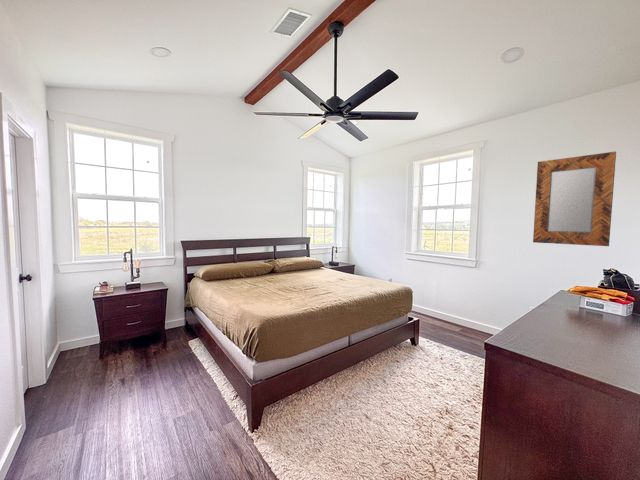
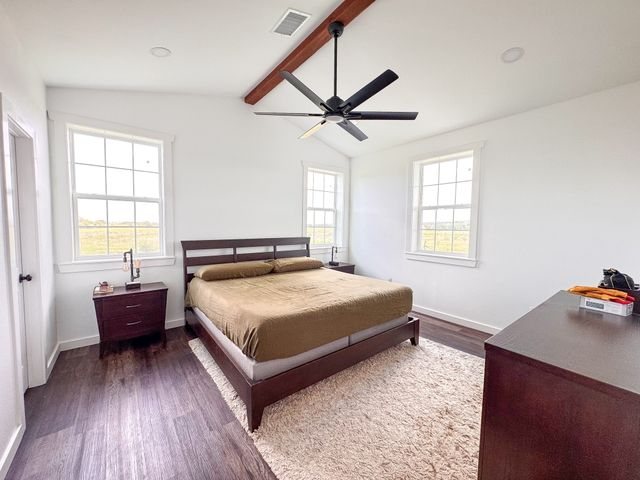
- home mirror [532,151,617,247]
